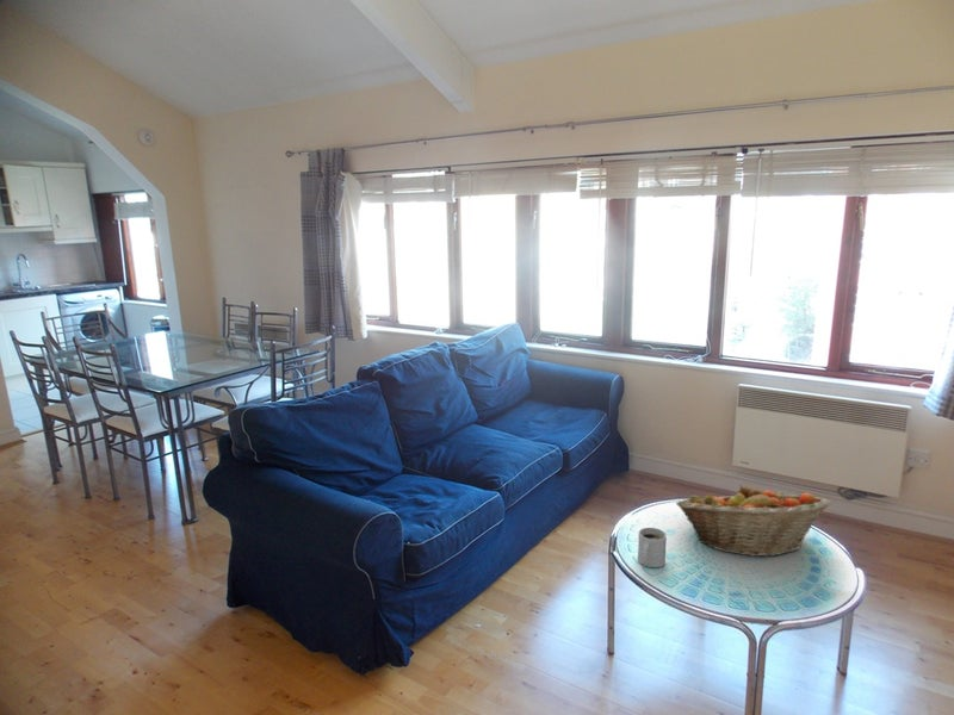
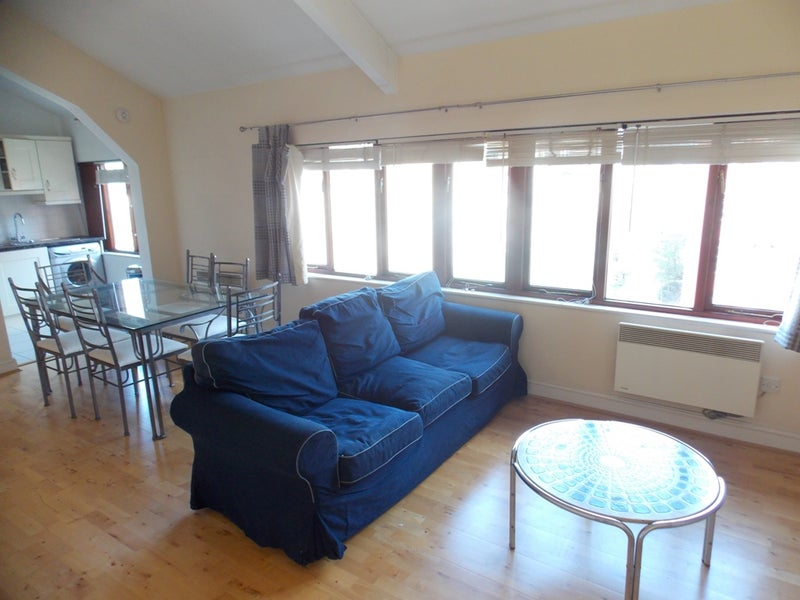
- fruit basket [675,484,832,558]
- mug [637,527,668,568]
